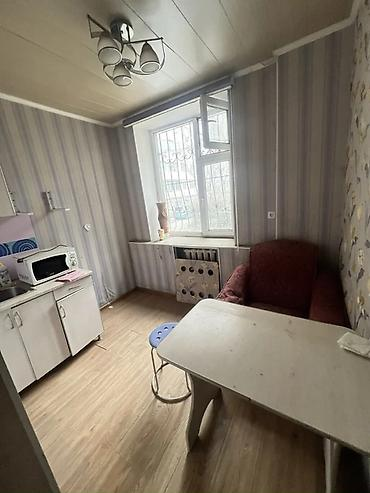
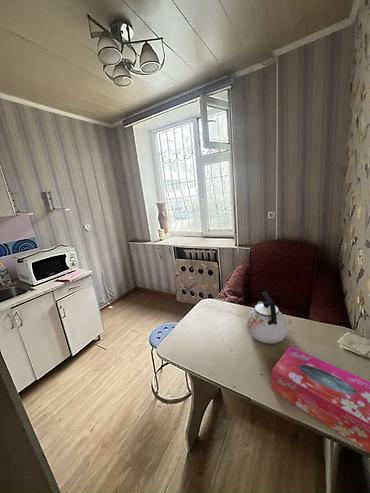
+ tissue box [271,345,370,453]
+ kettle [246,291,289,345]
